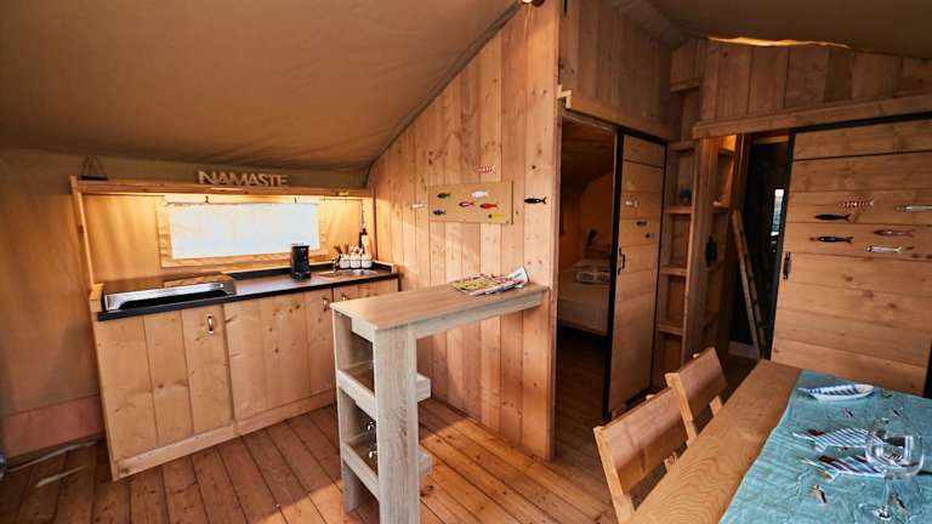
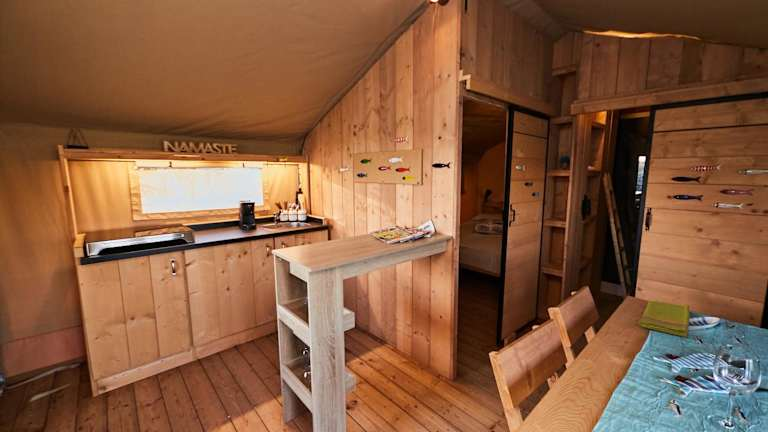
+ dish towel [638,300,691,338]
